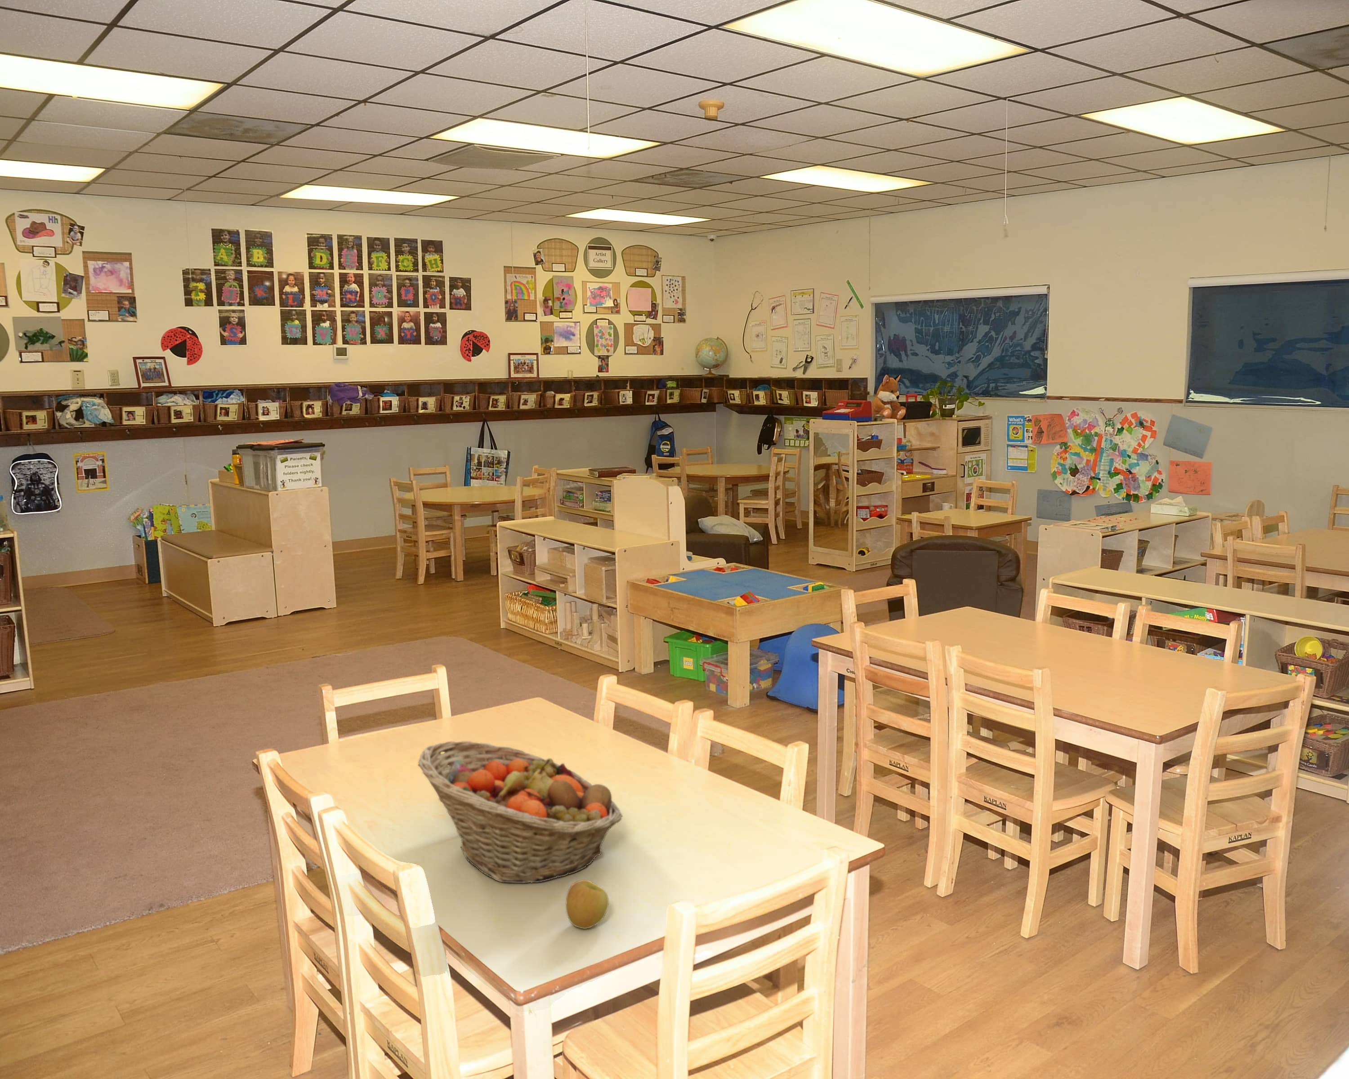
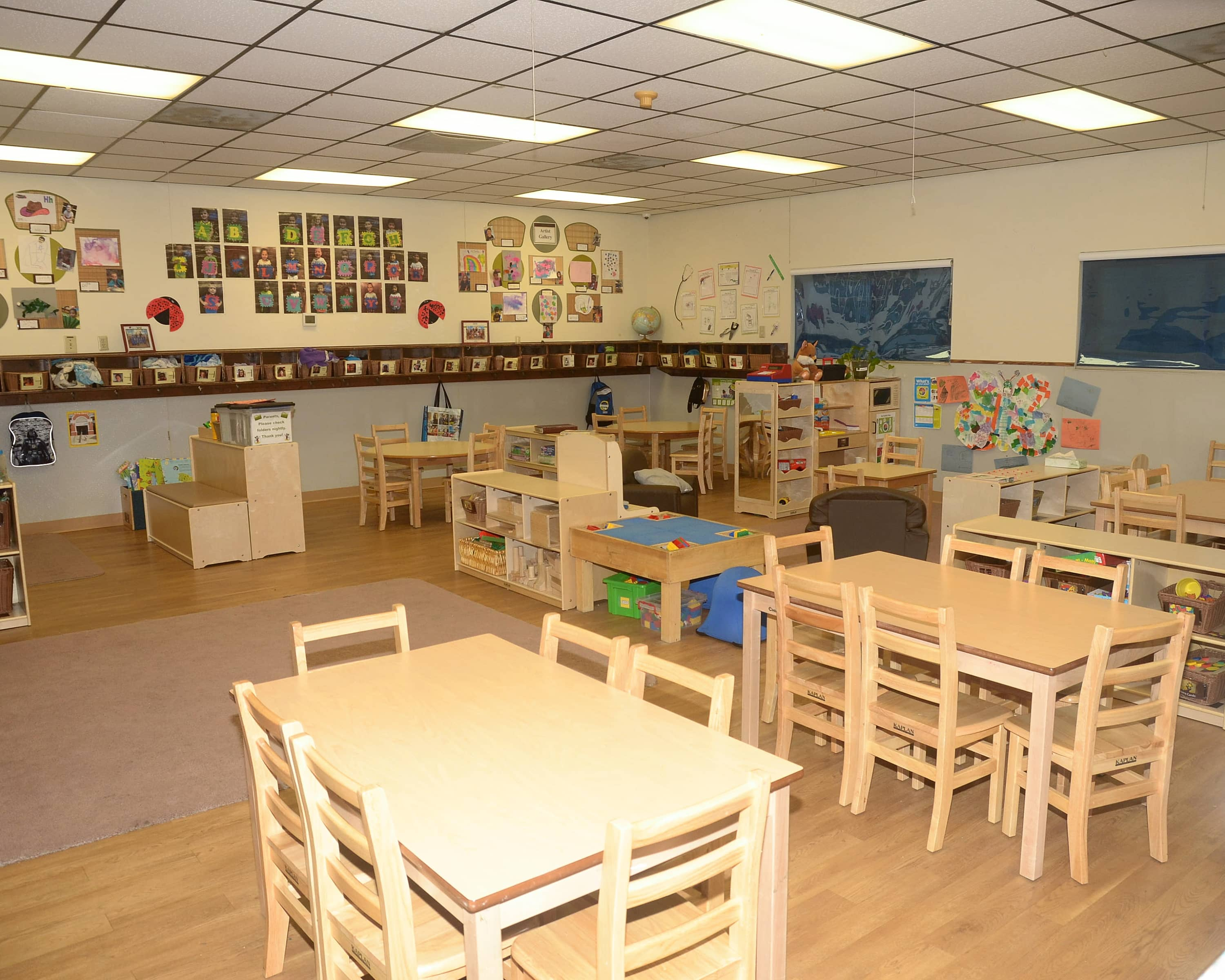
- apple [565,880,609,929]
- fruit basket [417,741,623,883]
